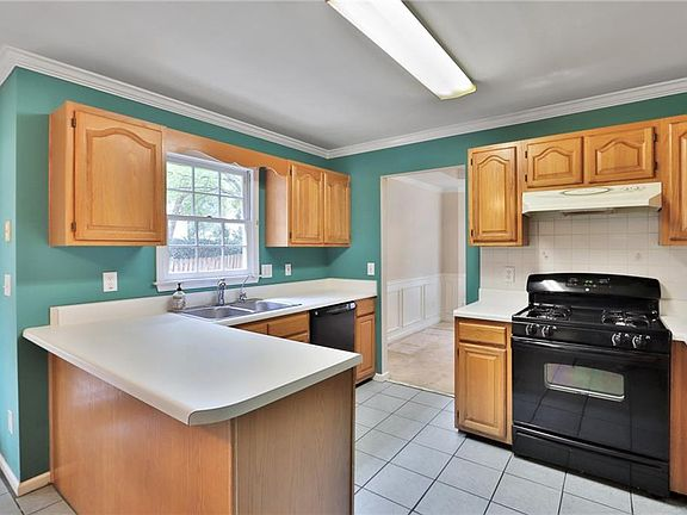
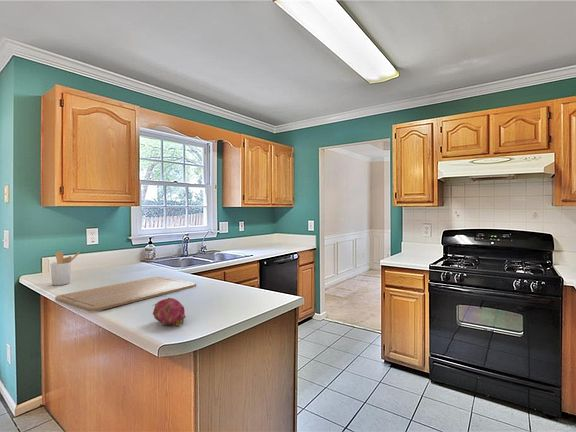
+ fruit [151,297,186,327]
+ utensil holder [49,251,80,286]
+ chopping board [54,276,197,312]
